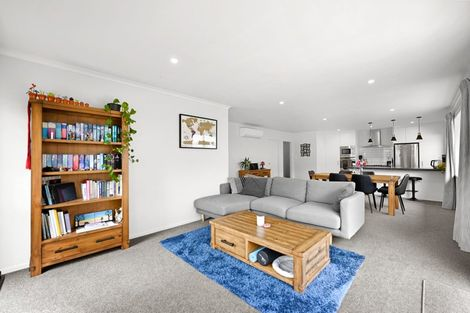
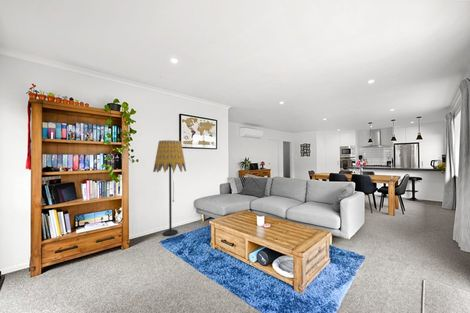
+ floor lamp [152,139,187,237]
